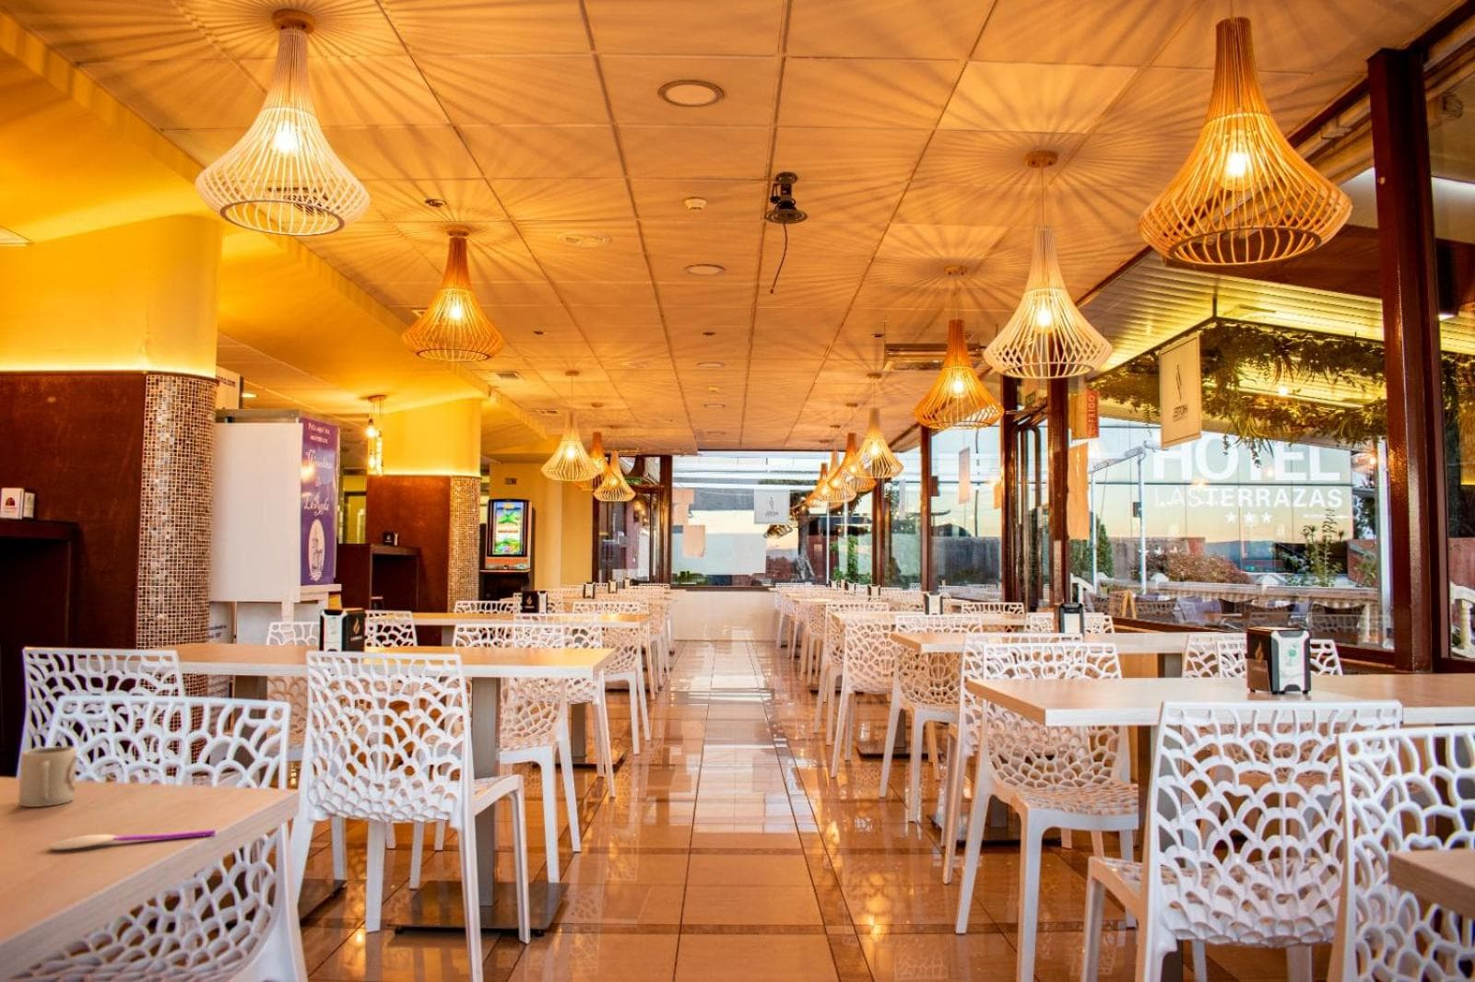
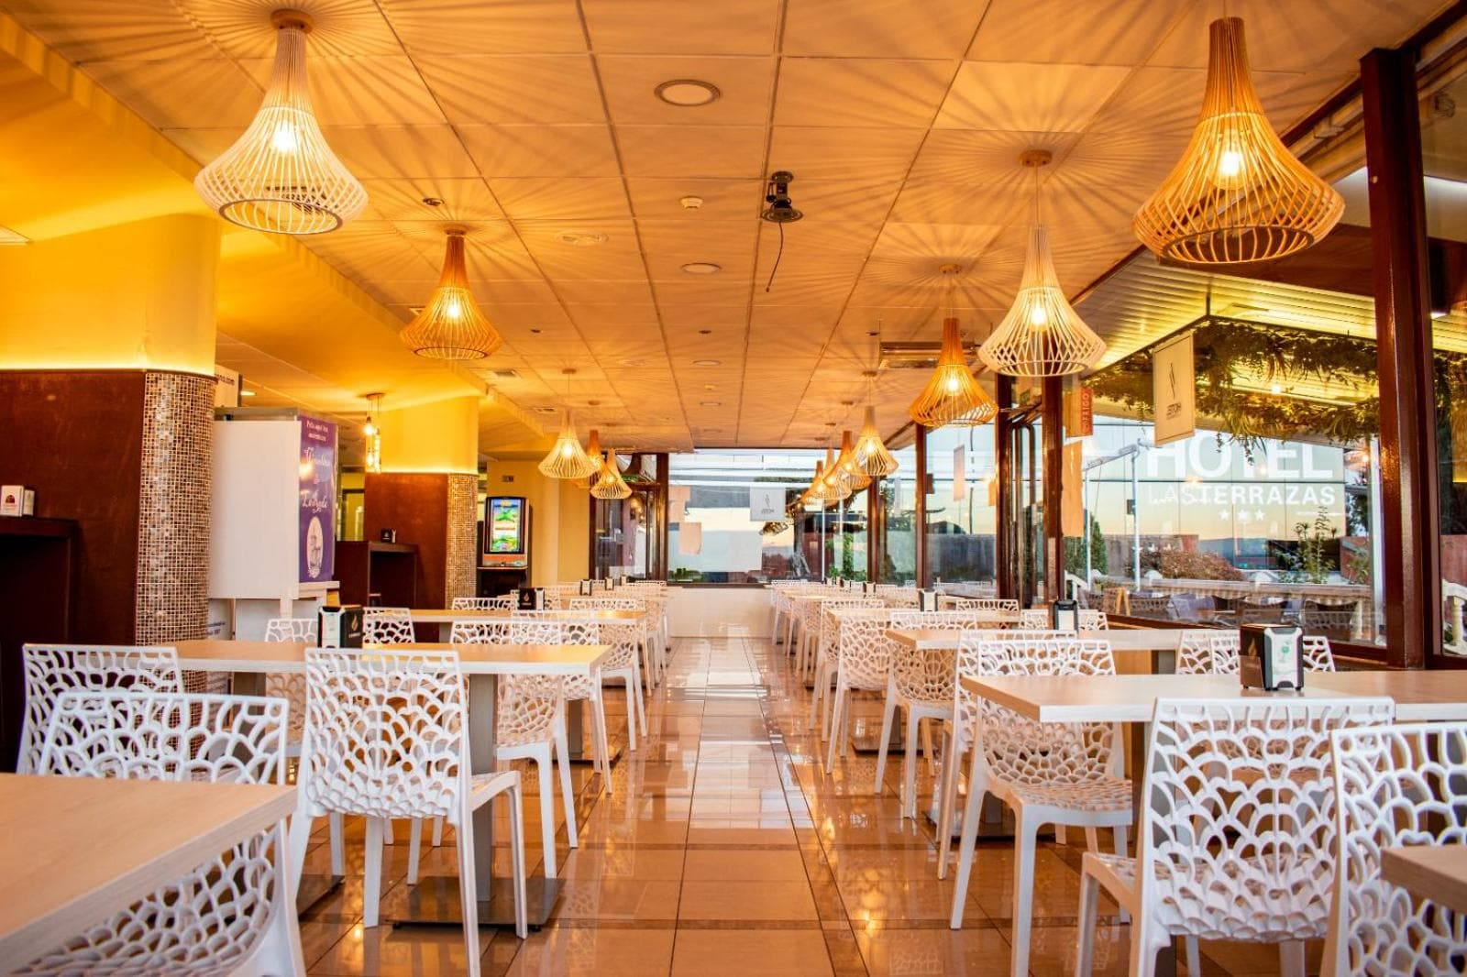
- spoon [48,829,217,850]
- cup [18,745,78,808]
